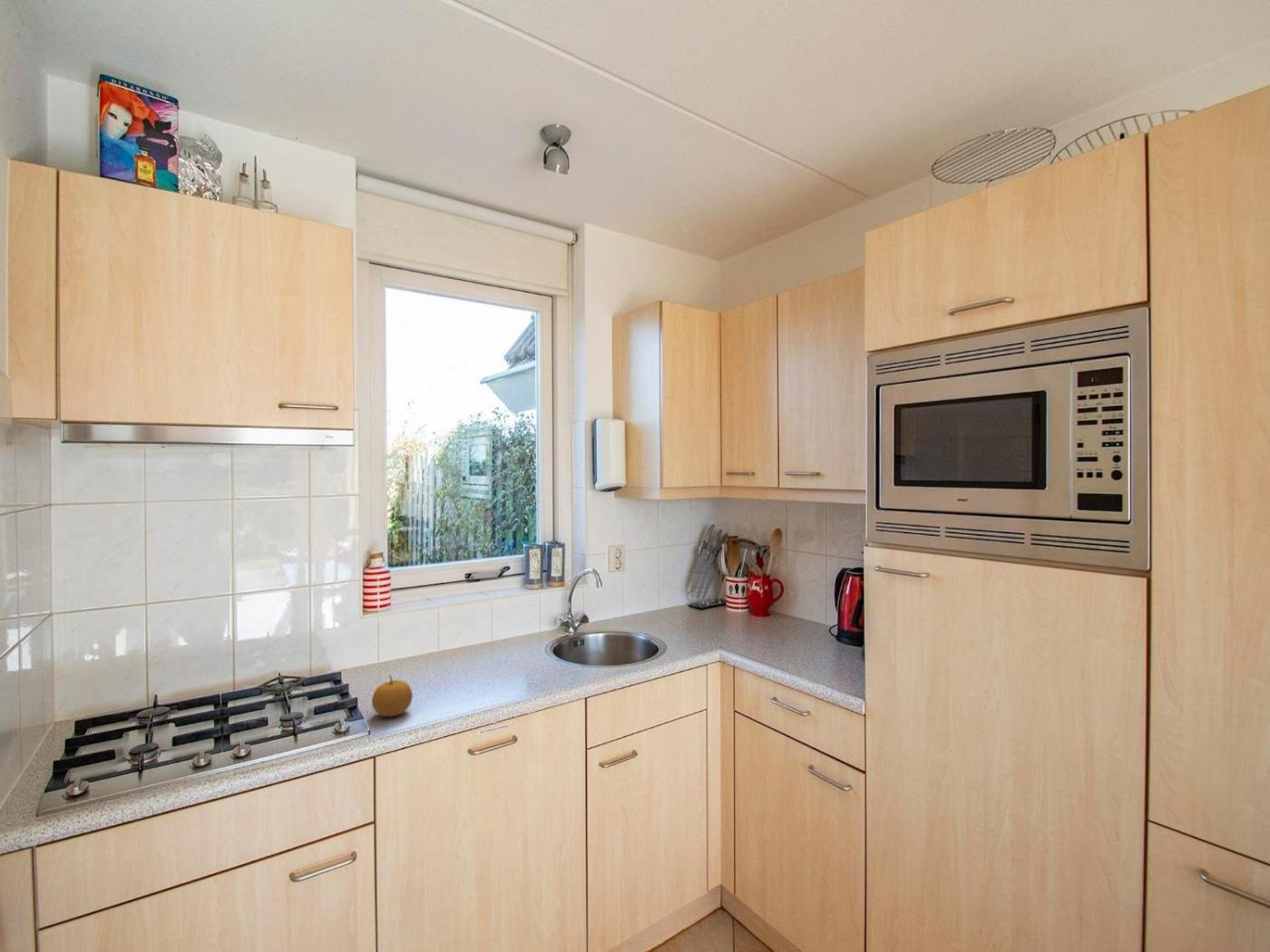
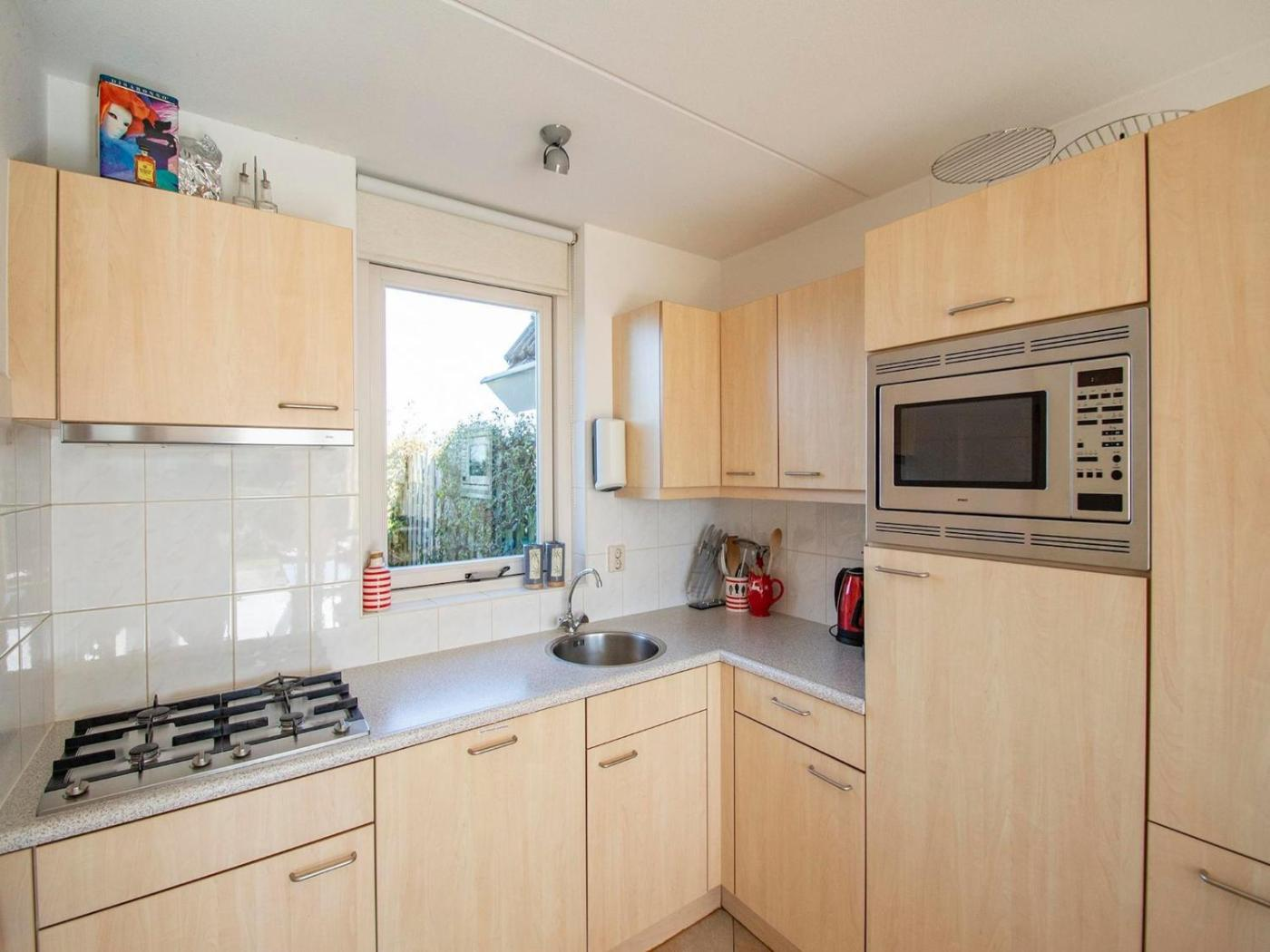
- fruit [371,674,414,717]
